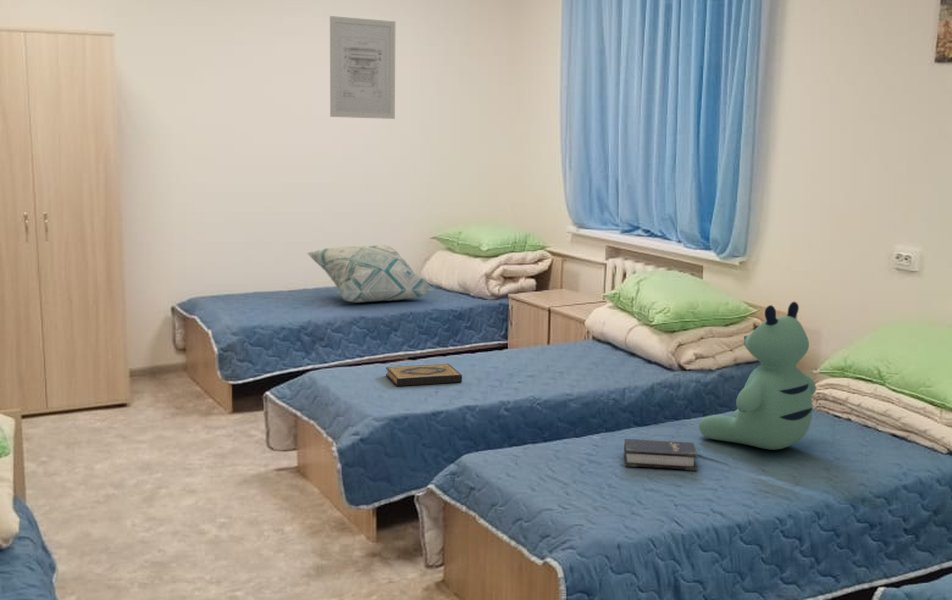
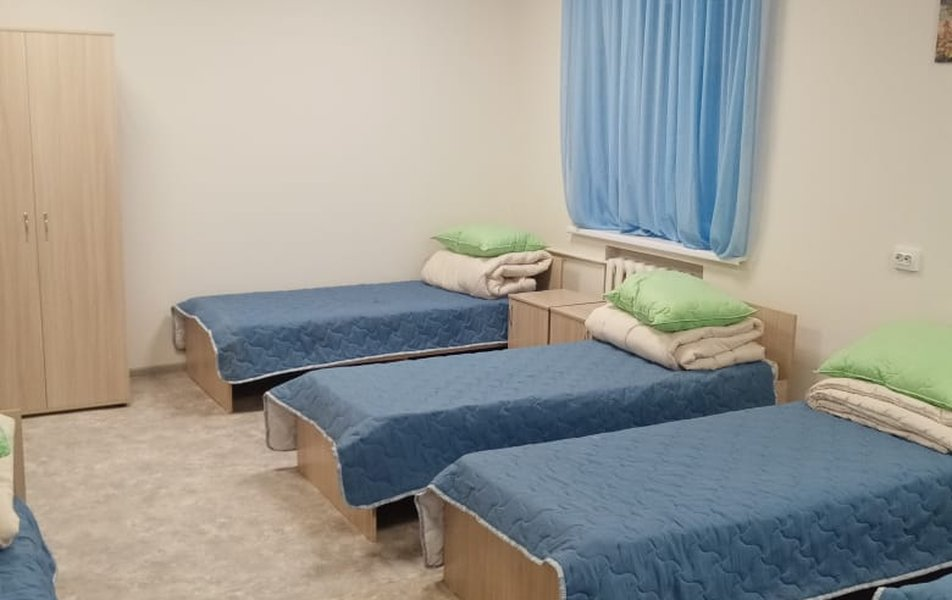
- bear [698,301,817,451]
- wall art [329,15,396,120]
- decorative pillow [306,244,435,303]
- hardback book [385,363,463,387]
- hardback book [623,438,699,472]
